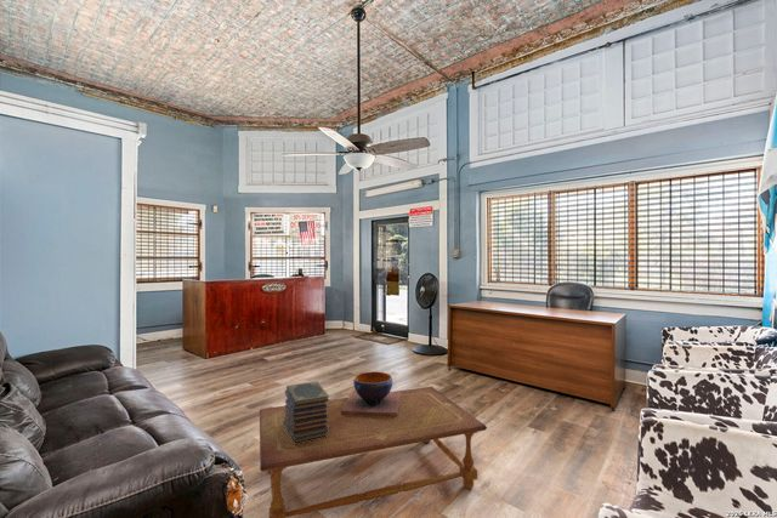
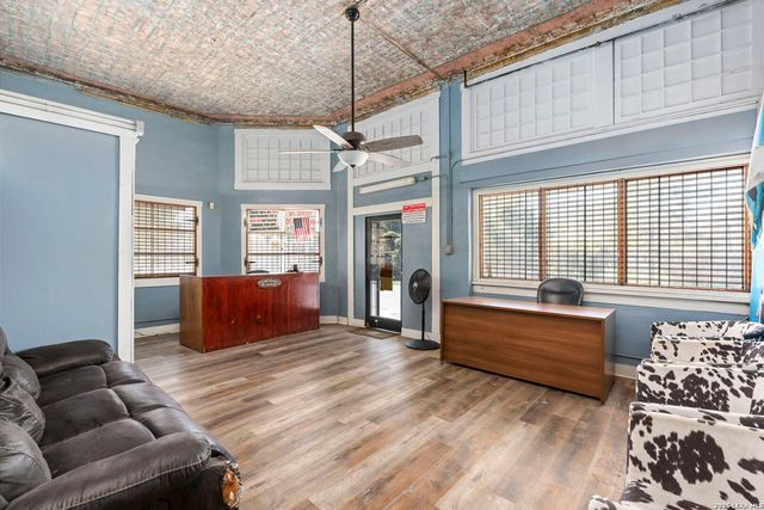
- book stack [283,380,330,444]
- decorative bowl [341,370,402,417]
- coffee table [259,386,488,518]
